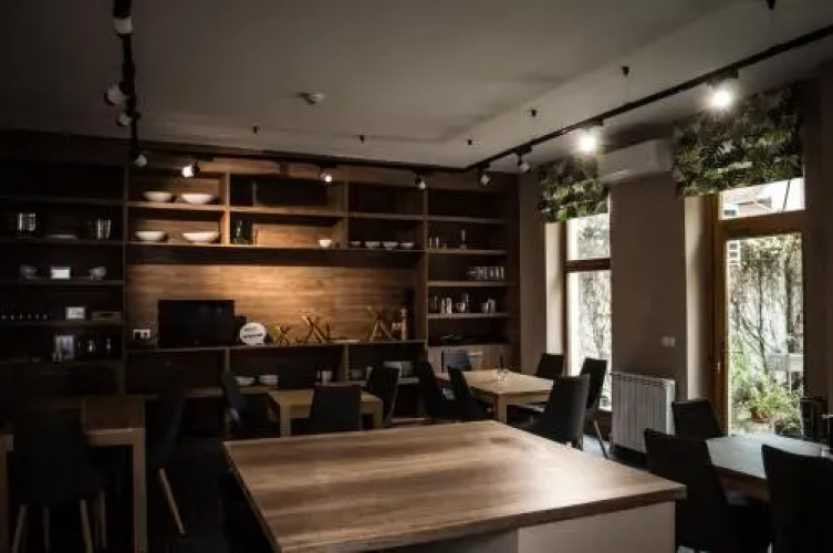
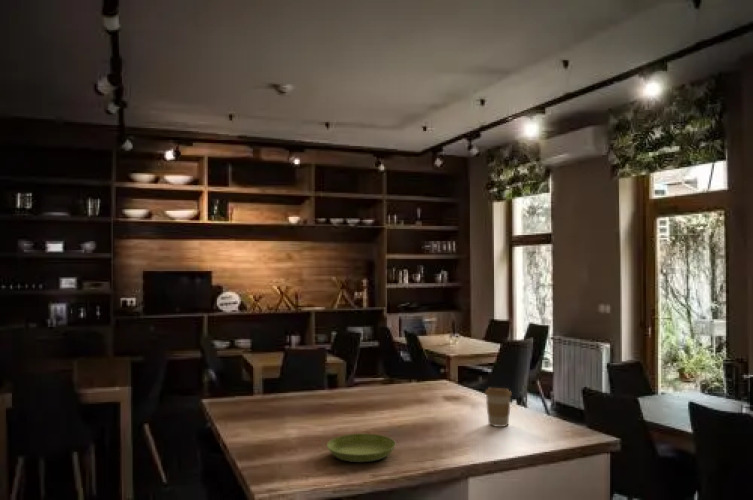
+ saucer [326,433,397,463]
+ coffee cup [484,387,513,428]
